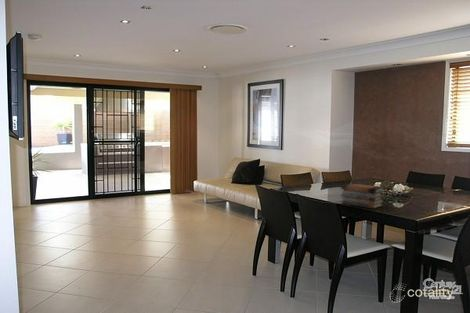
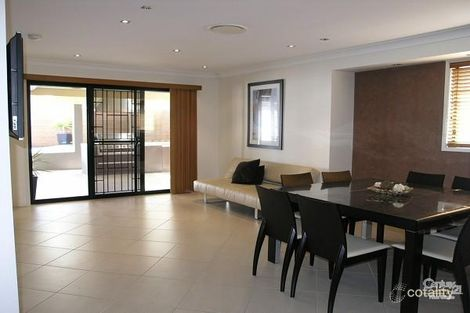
- book stack [340,183,385,210]
